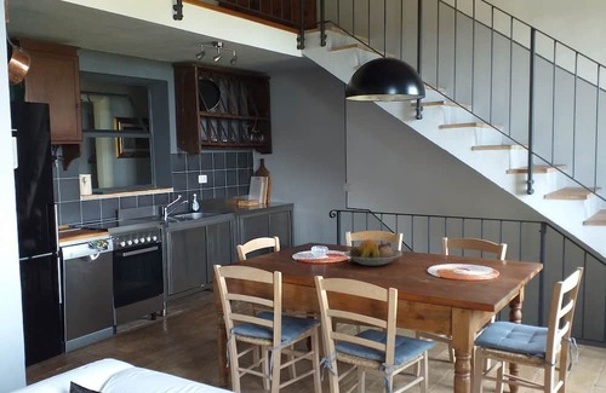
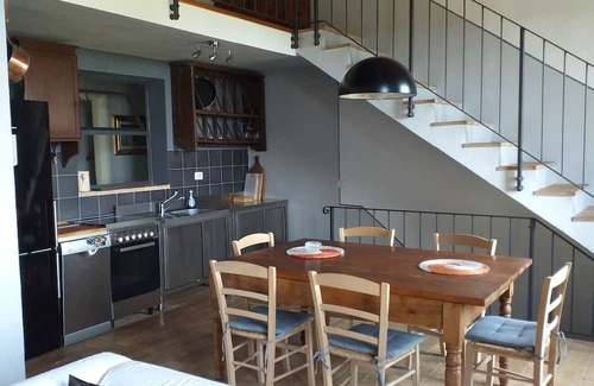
- fruit bowl [343,238,402,267]
